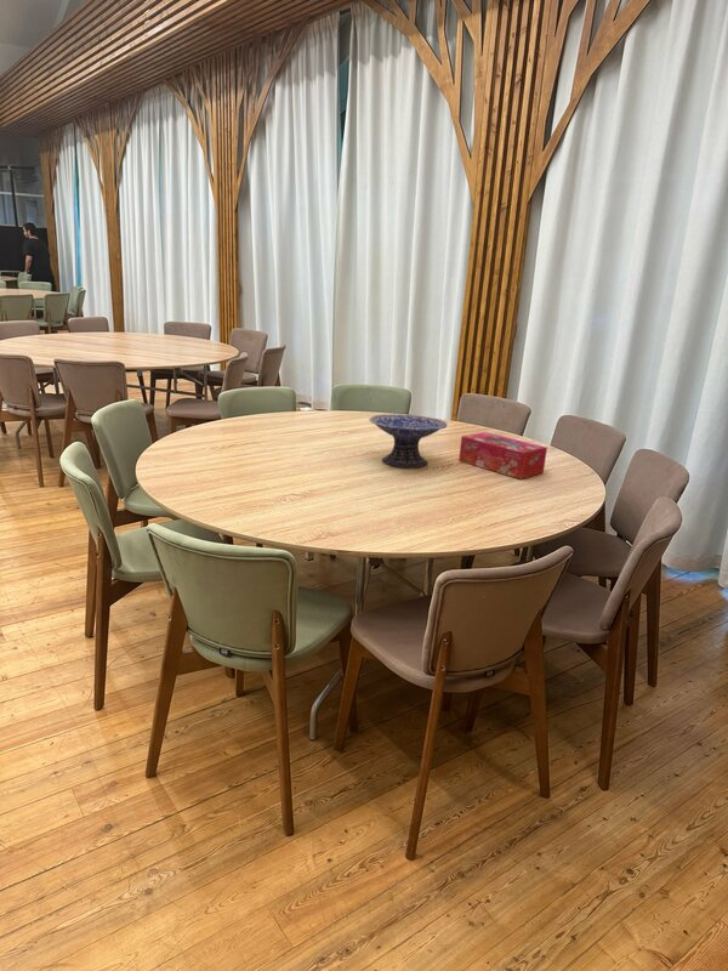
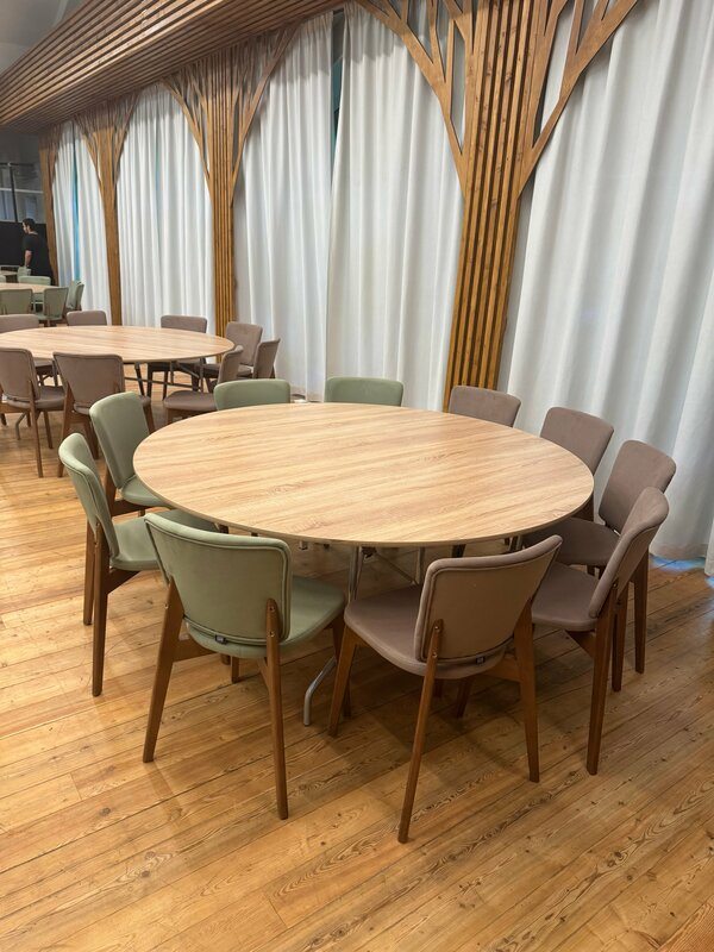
- tissue box [457,431,548,481]
- decorative bowl [368,413,449,469]
